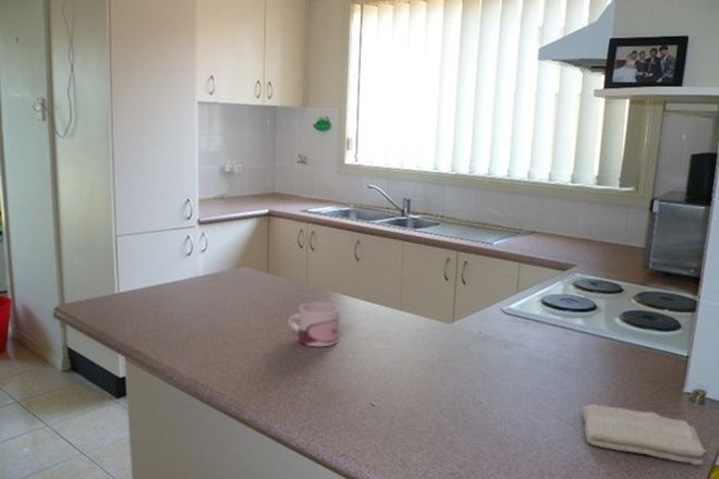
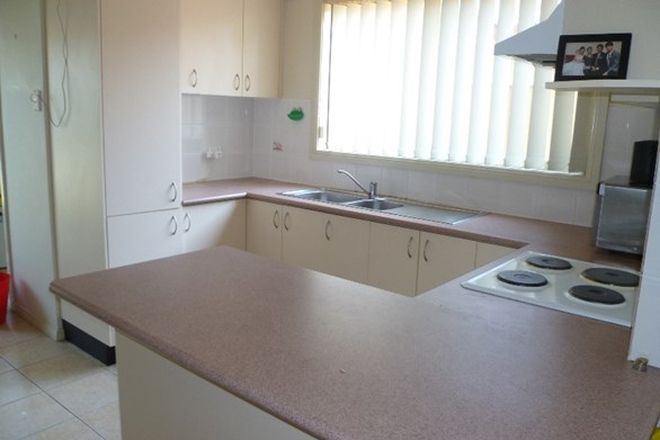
- washcloth [581,404,708,466]
- mug [288,302,341,347]
